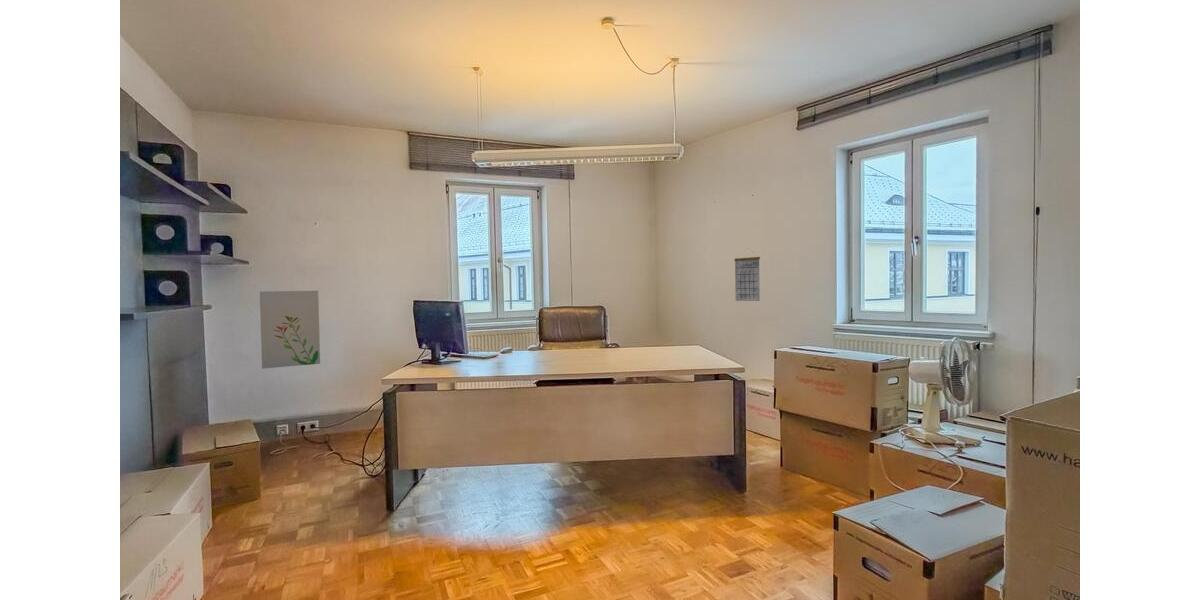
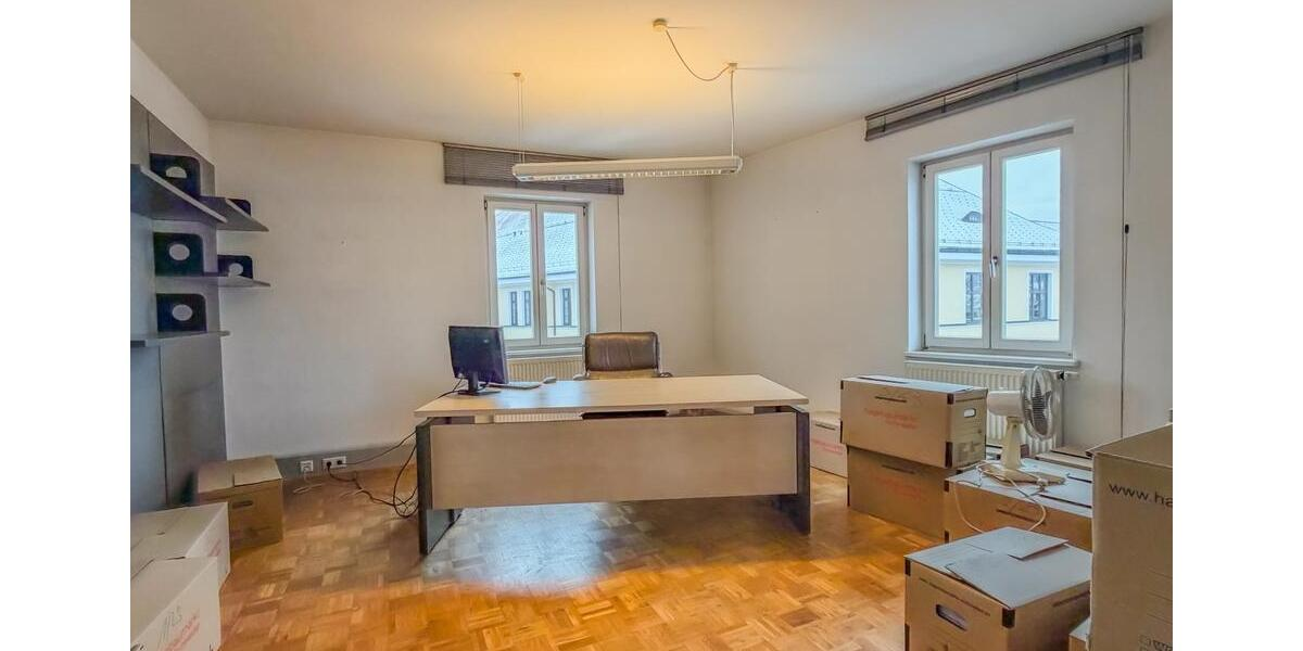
- wall art [259,290,321,370]
- calendar [733,246,761,302]
